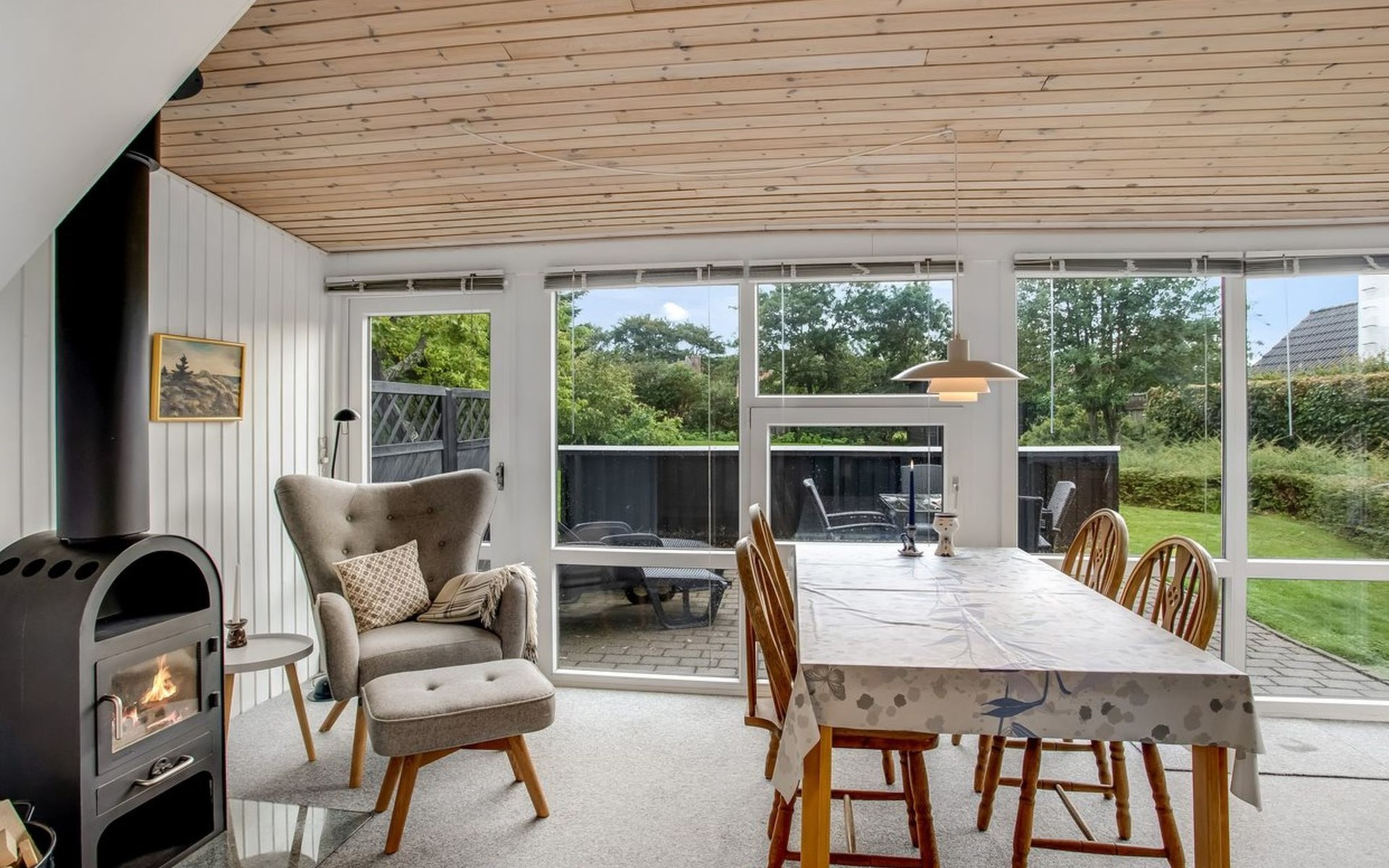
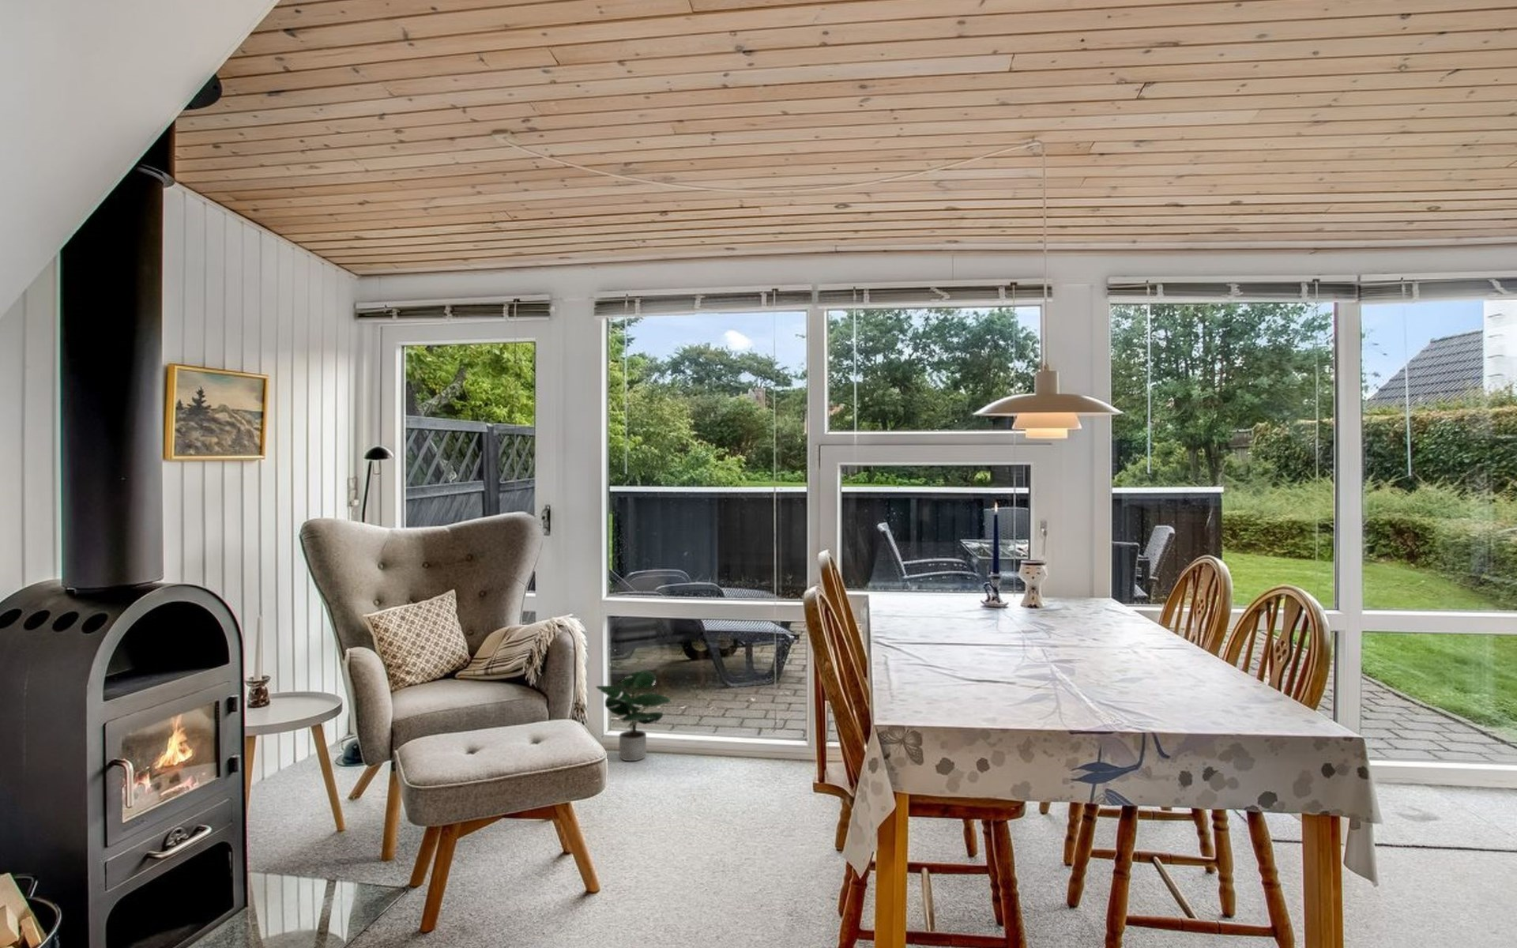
+ potted plant [595,669,673,761]
